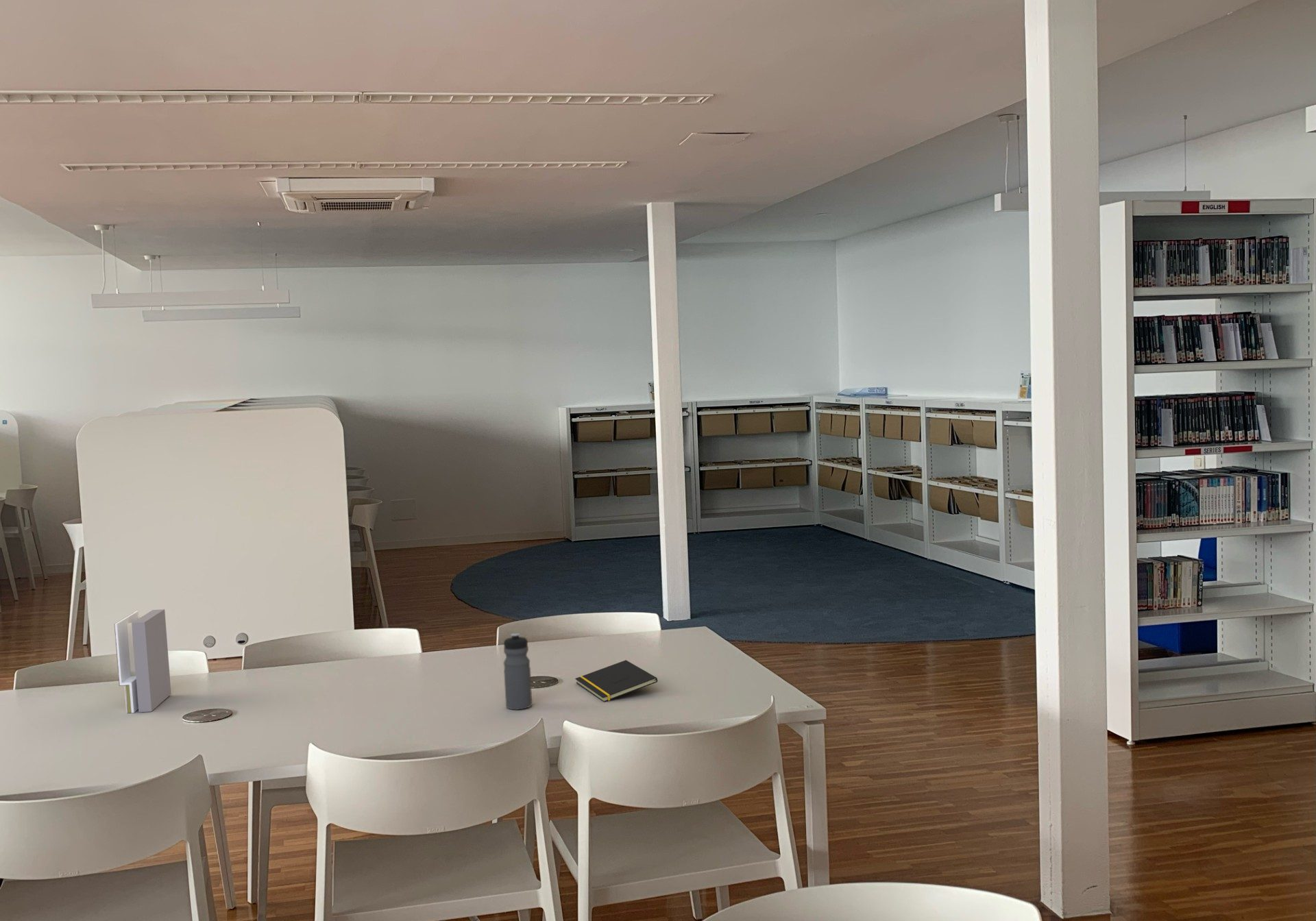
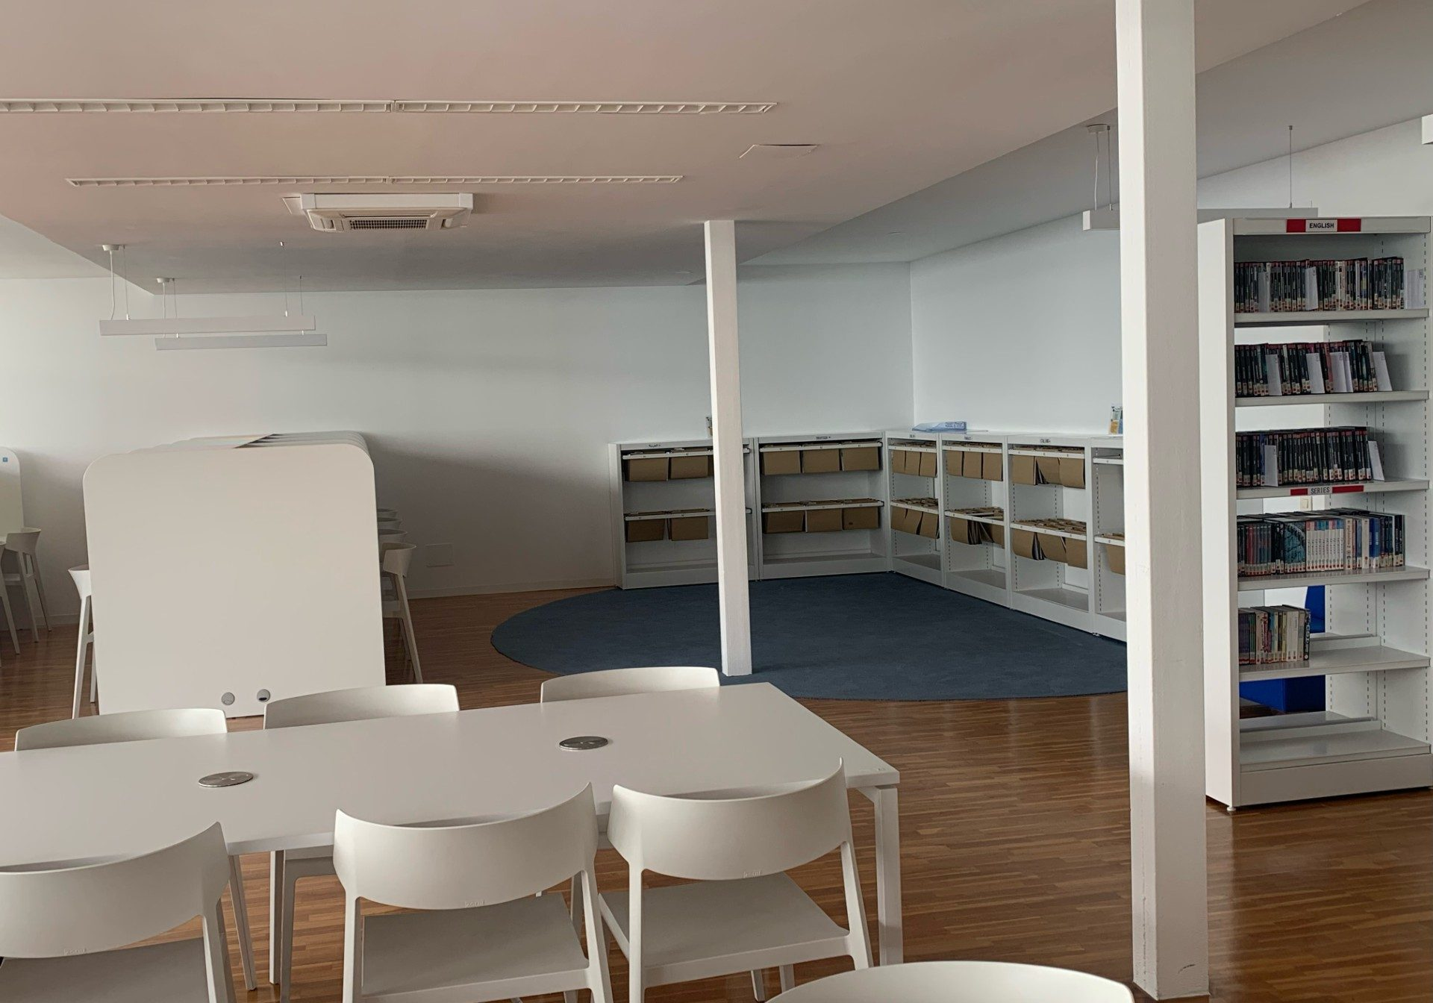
- notepad [574,660,658,702]
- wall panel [114,609,172,714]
- water bottle [503,633,533,711]
